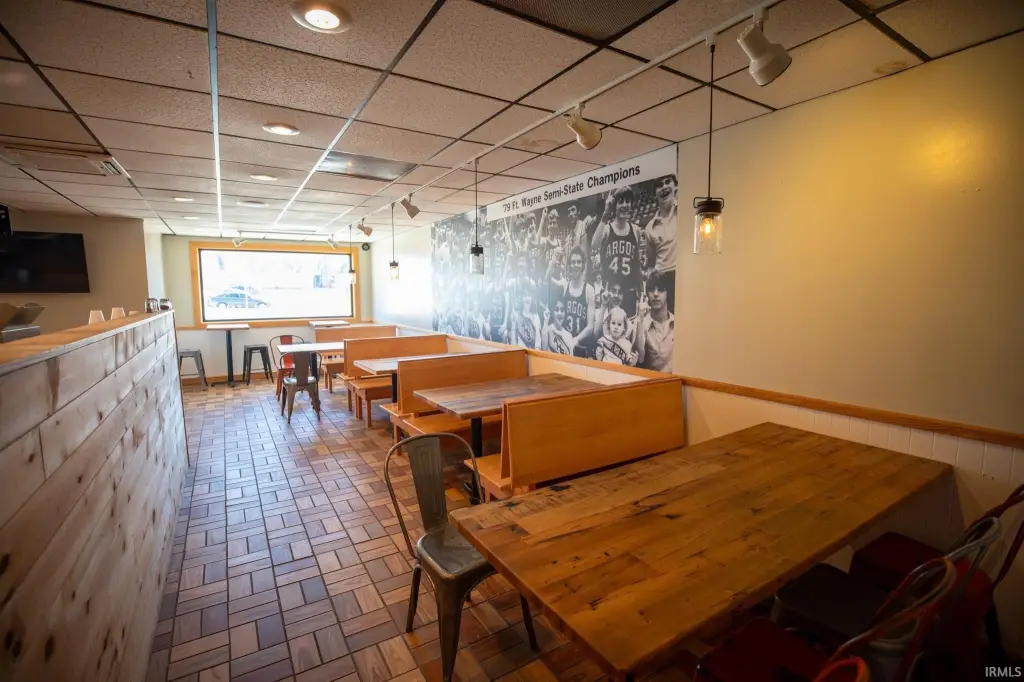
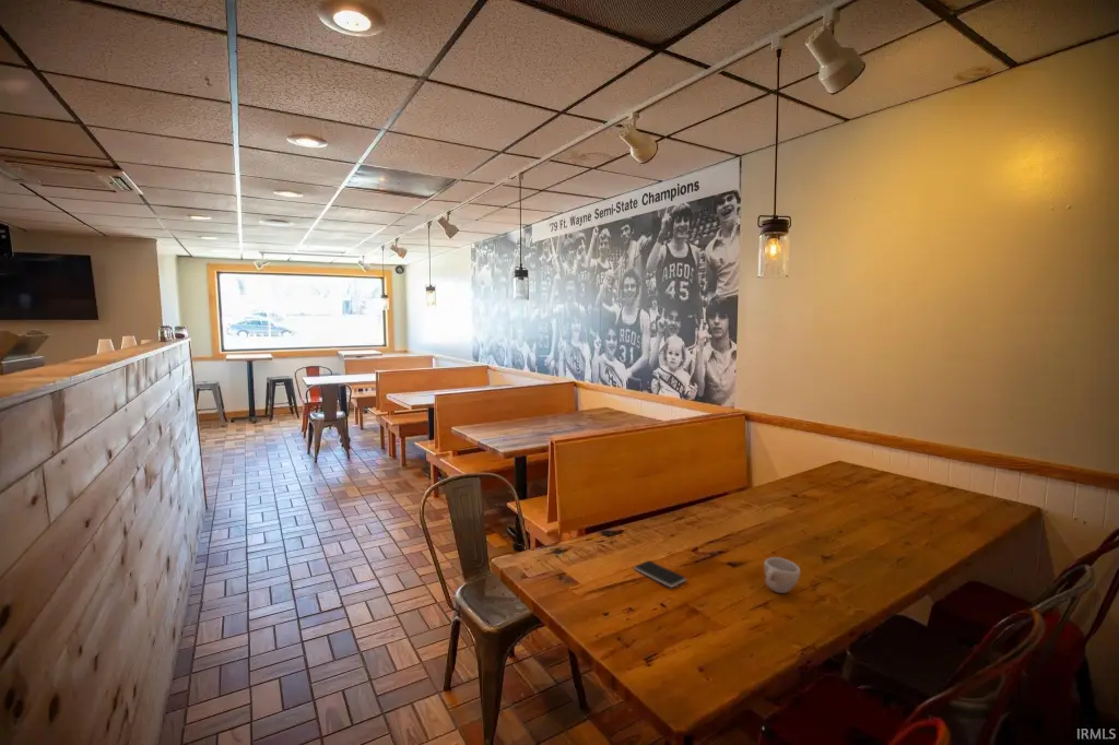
+ smartphone [633,559,687,588]
+ cup [763,556,801,594]
